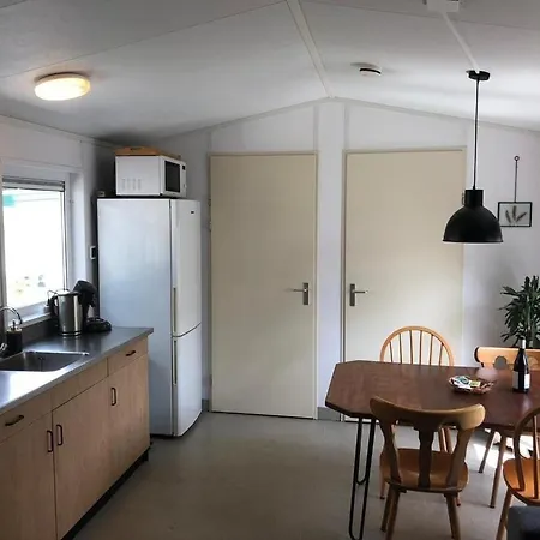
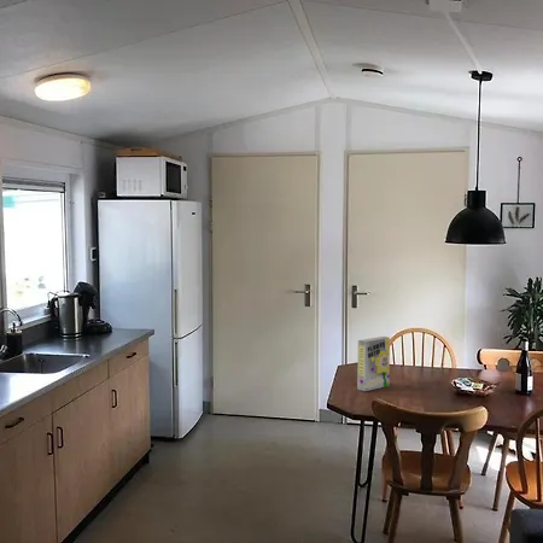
+ cereal box [356,335,391,392]
